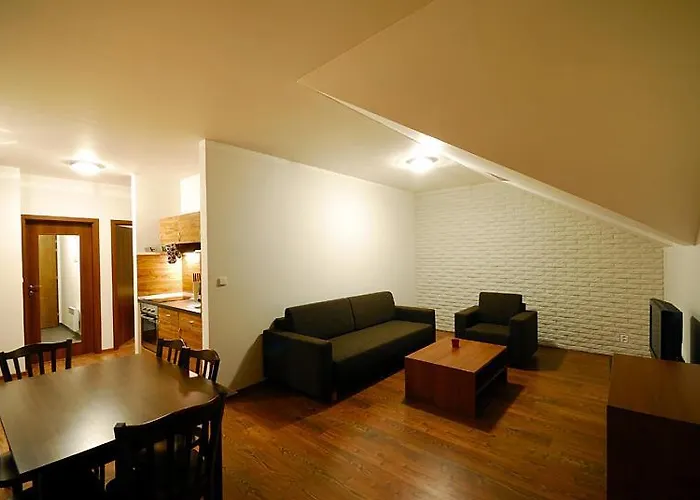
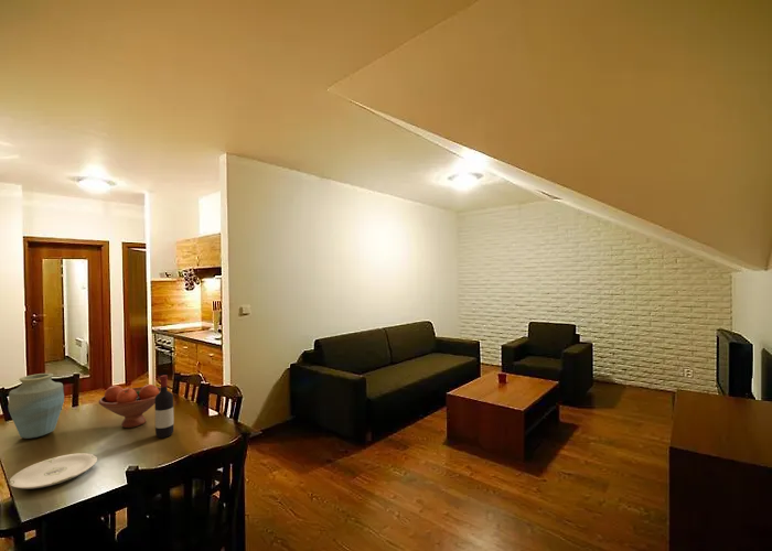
+ fruit bowl [98,383,161,429]
+ wine bottle [154,374,175,439]
+ plate [8,452,98,490]
+ vase [7,372,65,440]
